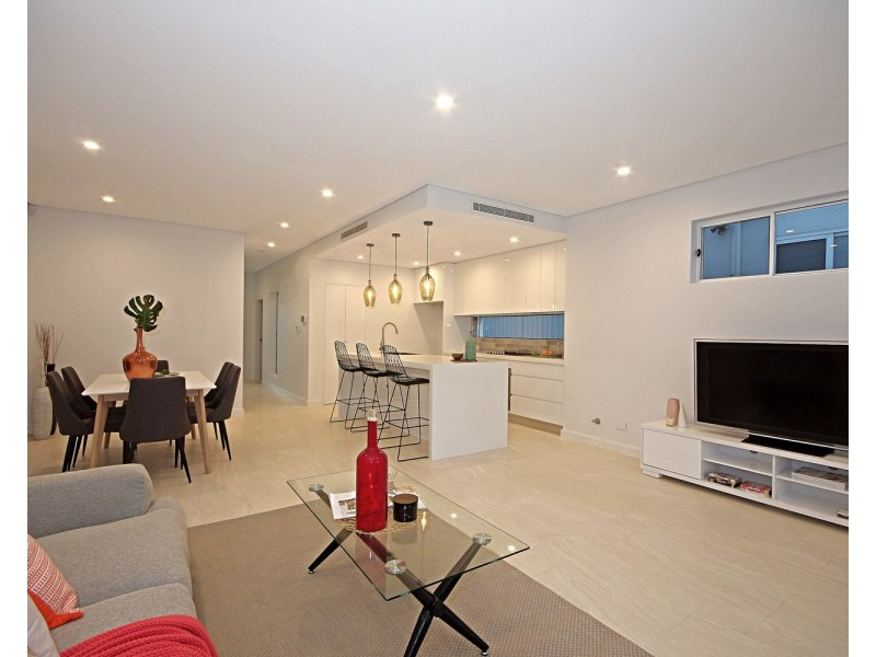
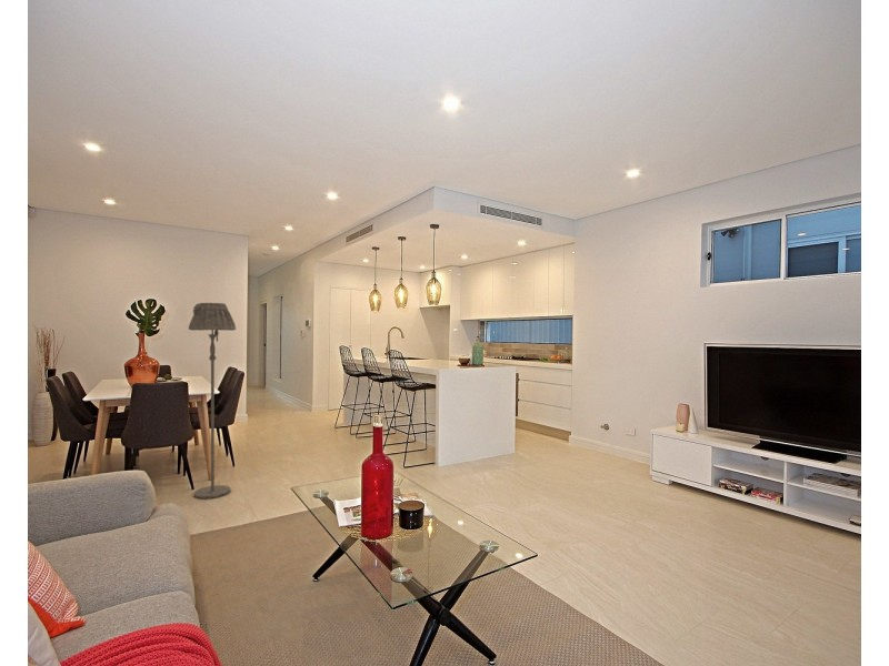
+ floor lamp [188,302,237,500]
